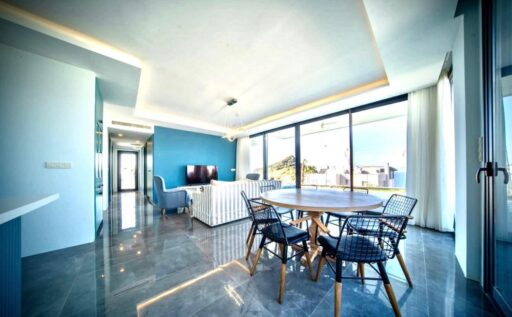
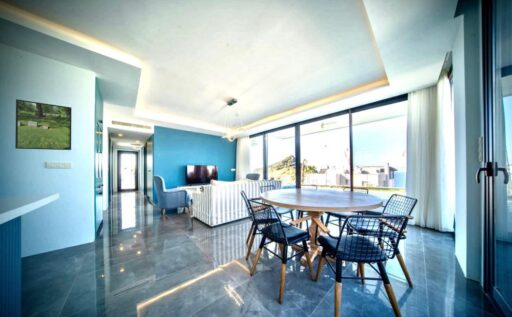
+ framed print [14,98,73,151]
